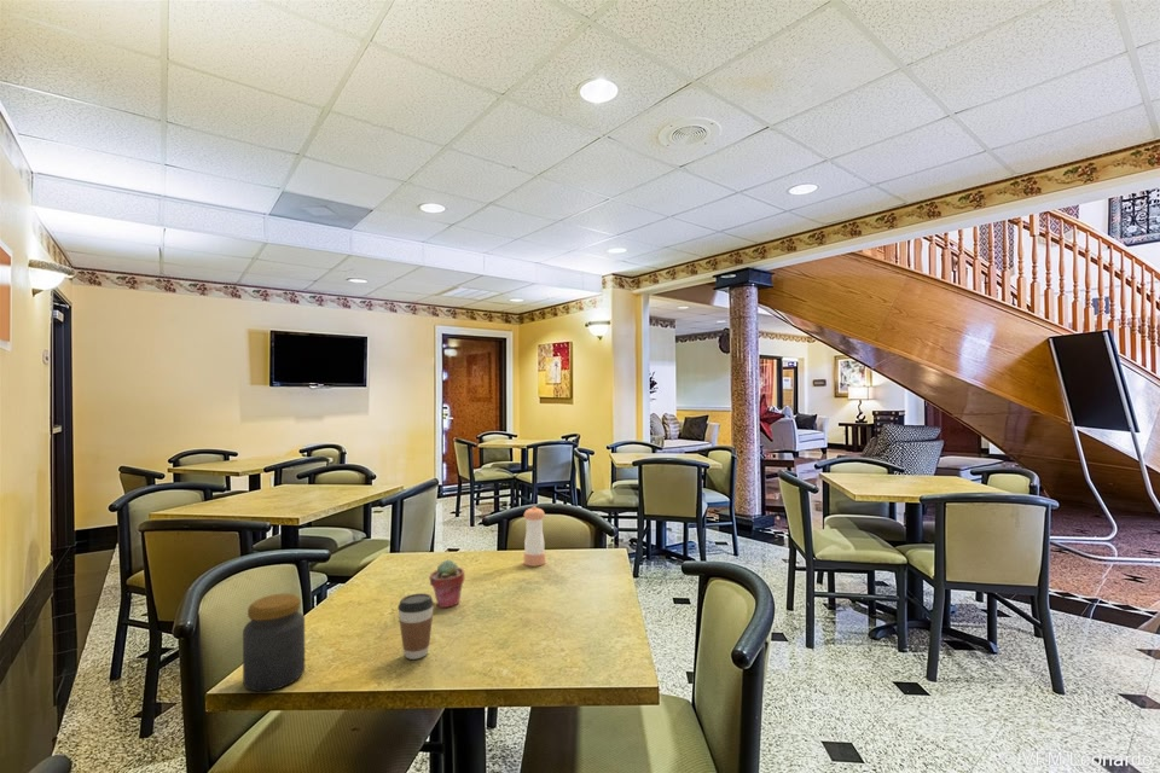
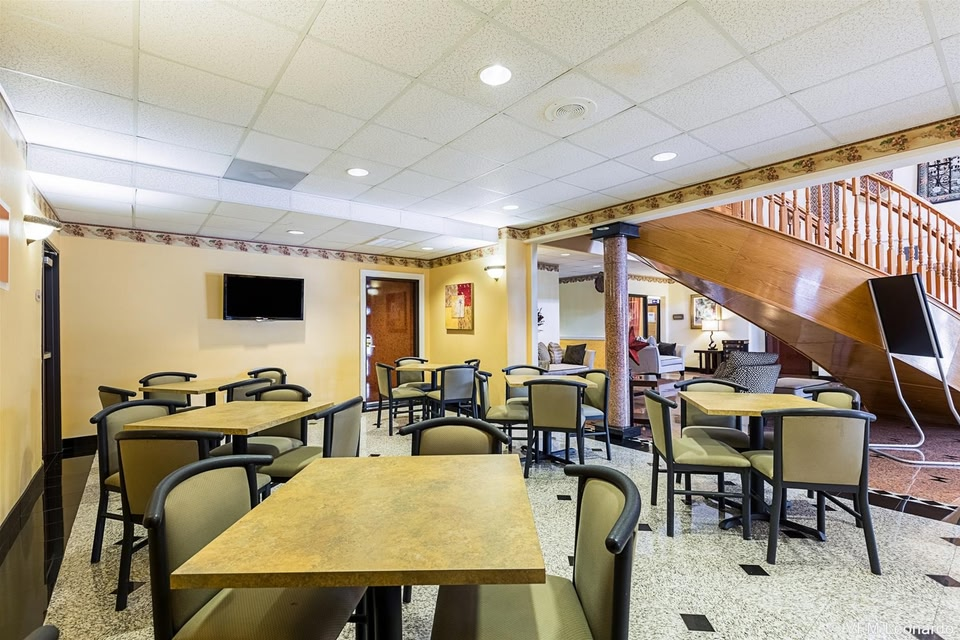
- coffee cup [396,592,435,661]
- pepper shaker [523,505,546,568]
- potted succulent [429,559,465,609]
- jar [242,593,306,692]
